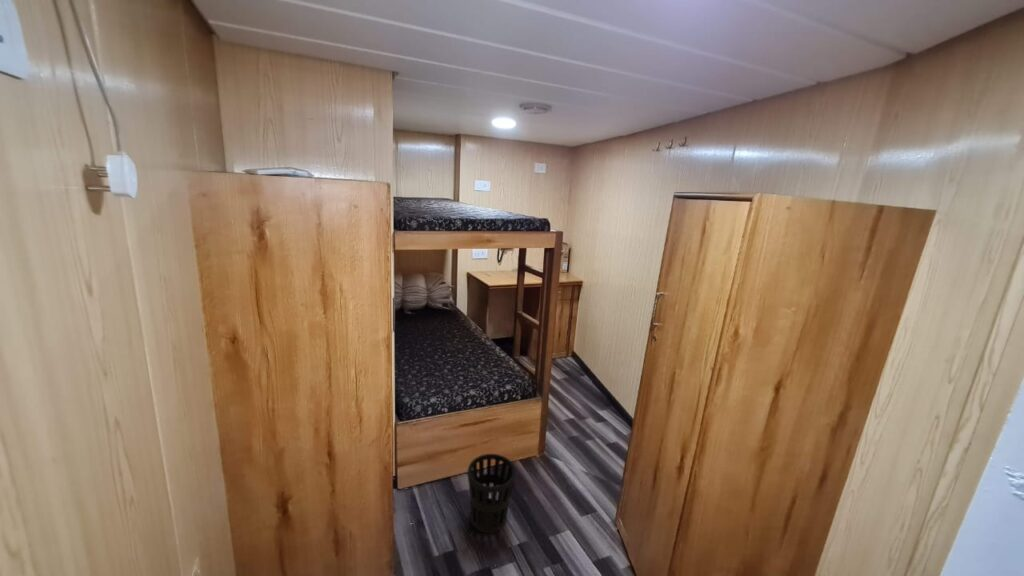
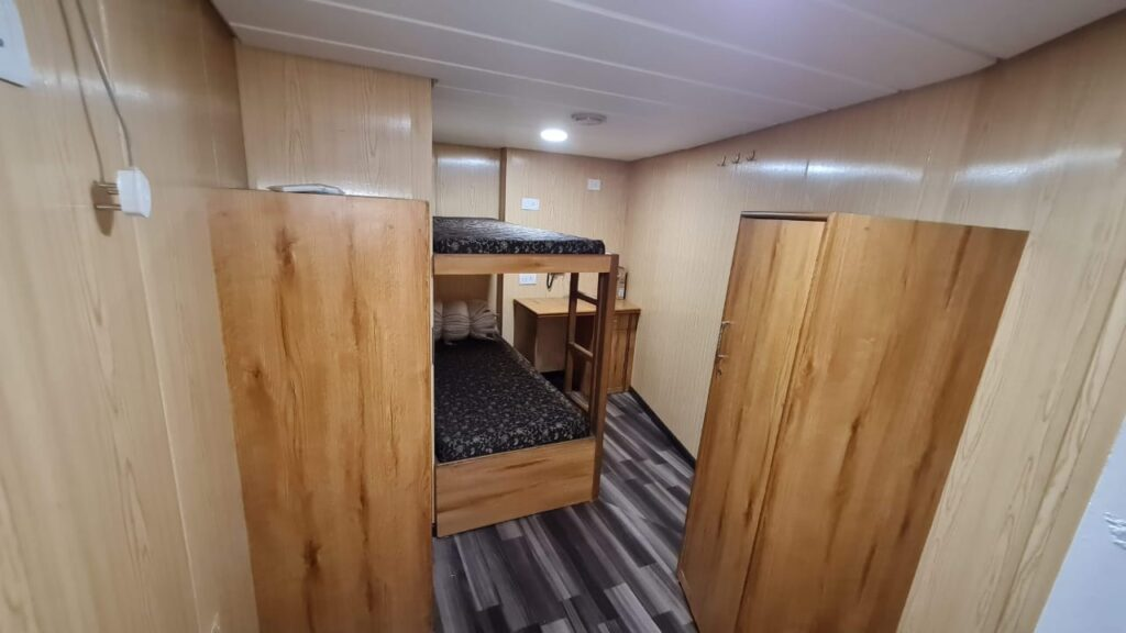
- wastebasket [467,453,517,534]
